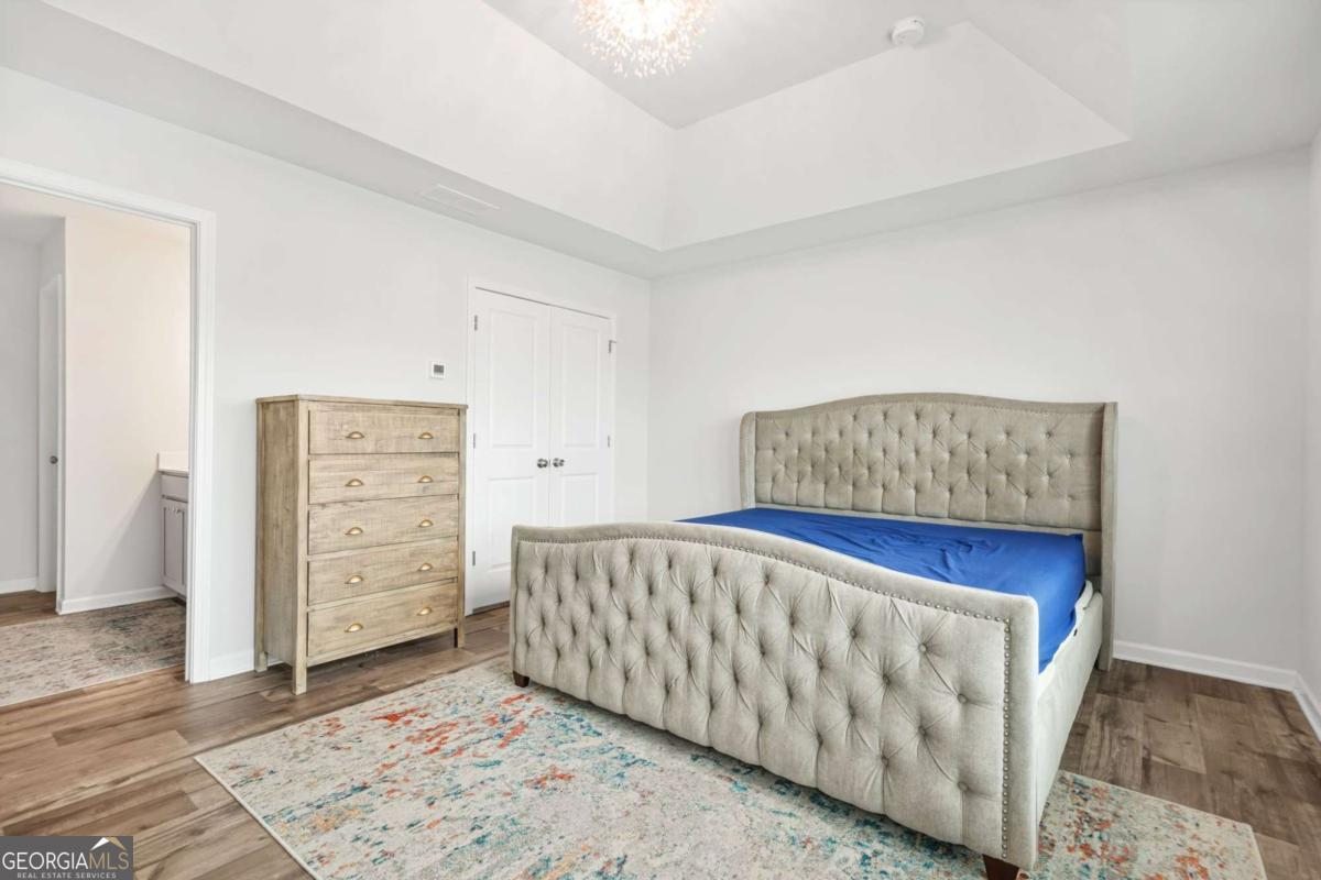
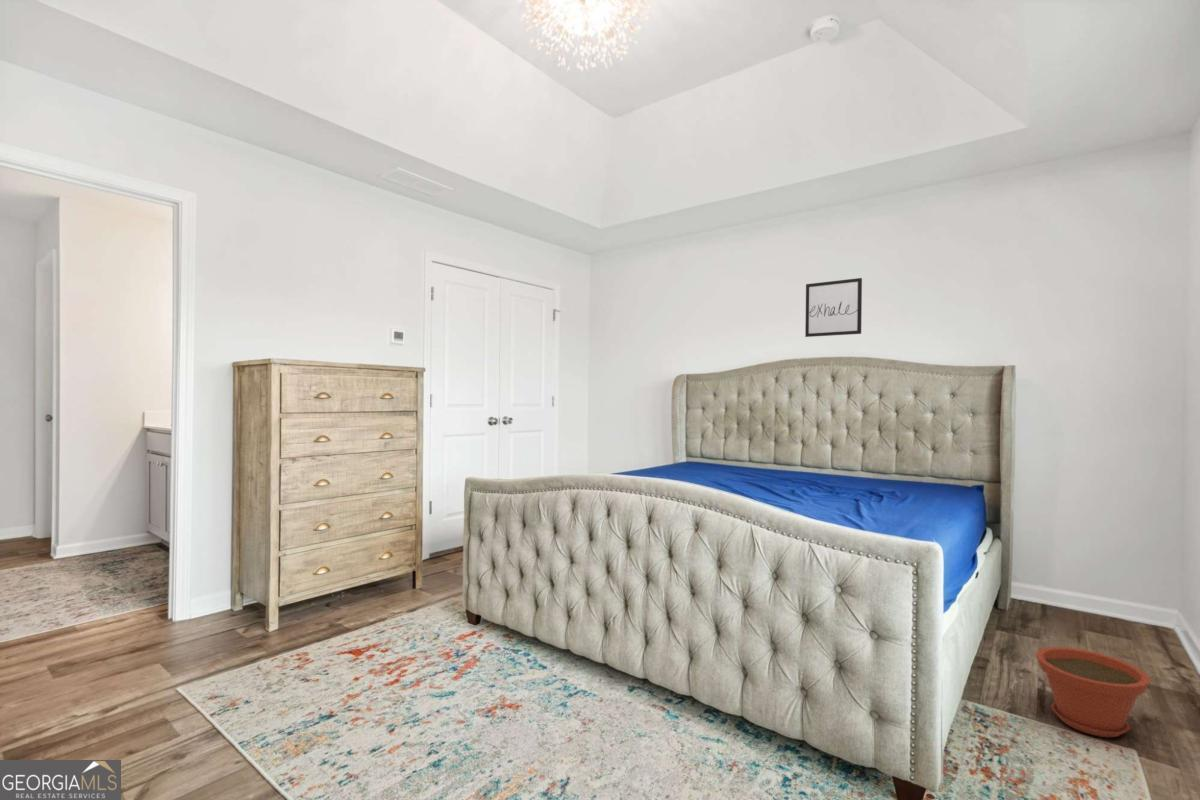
+ wall art [804,277,863,338]
+ plant pot [1035,646,1151,738]
